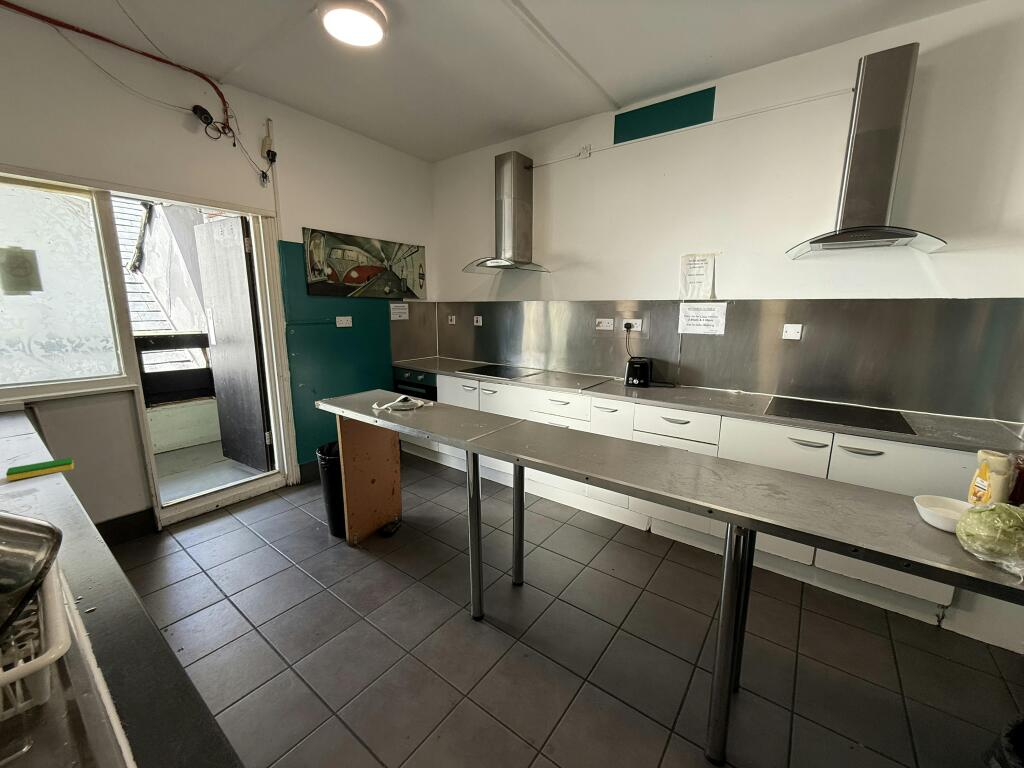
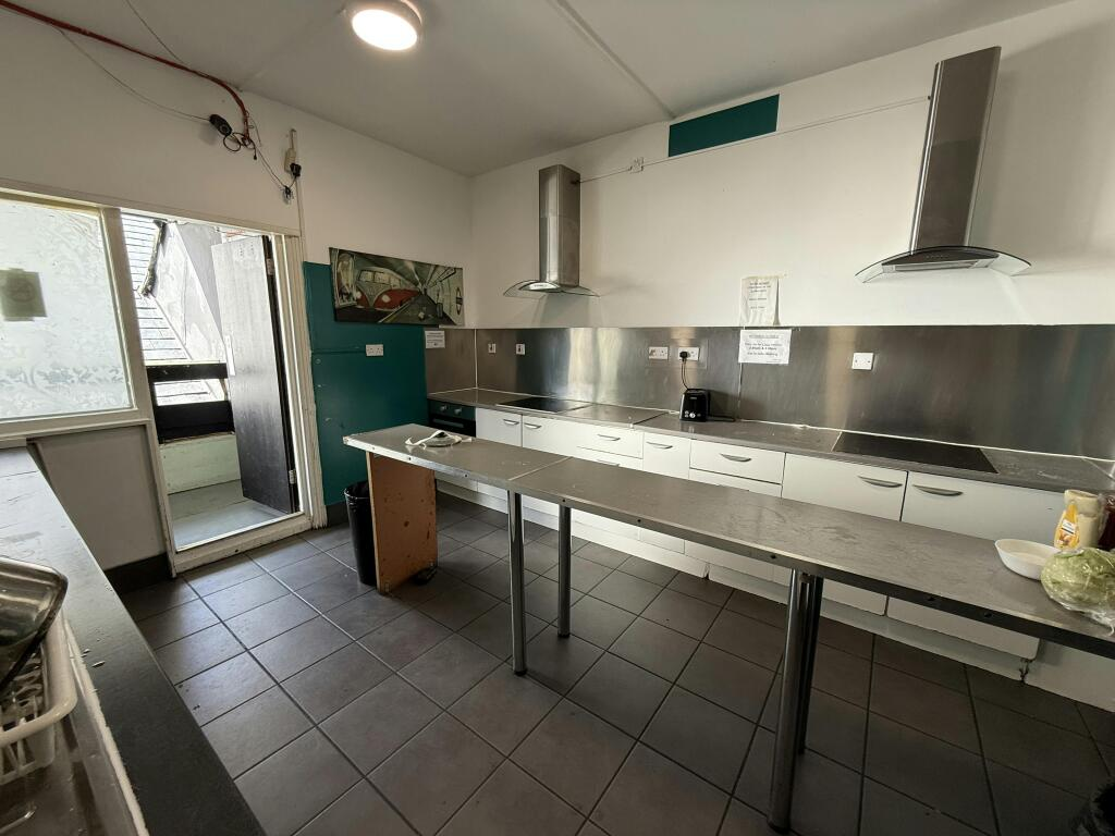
- dish sponge [5,457,75,482]
